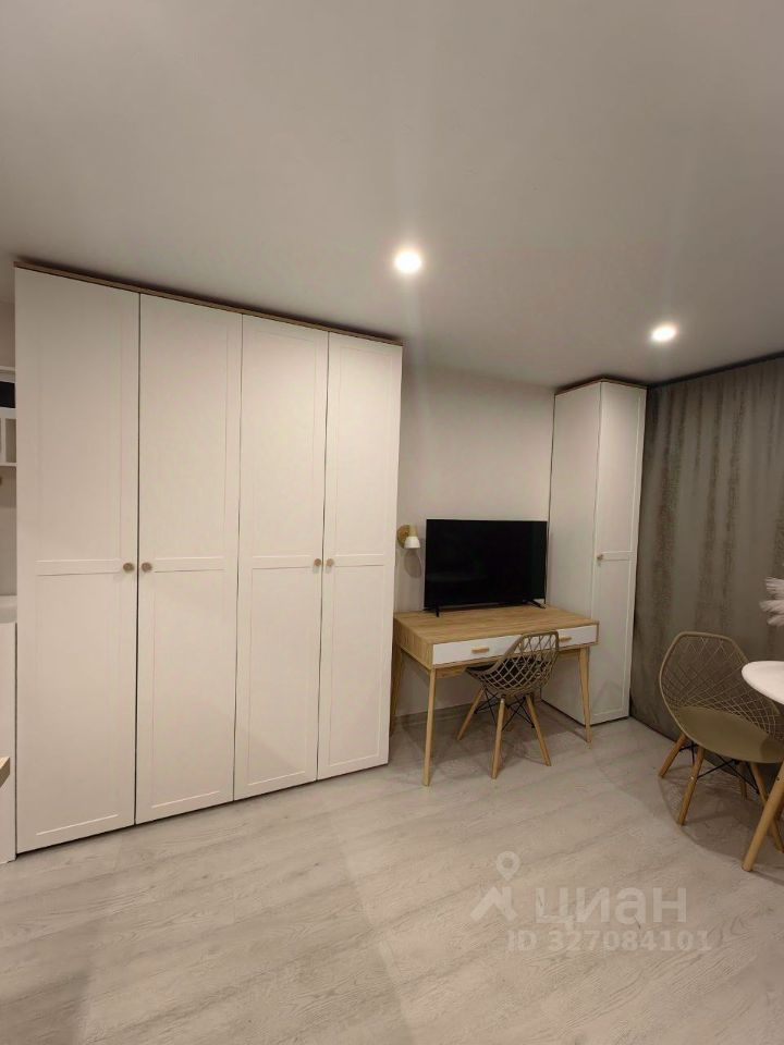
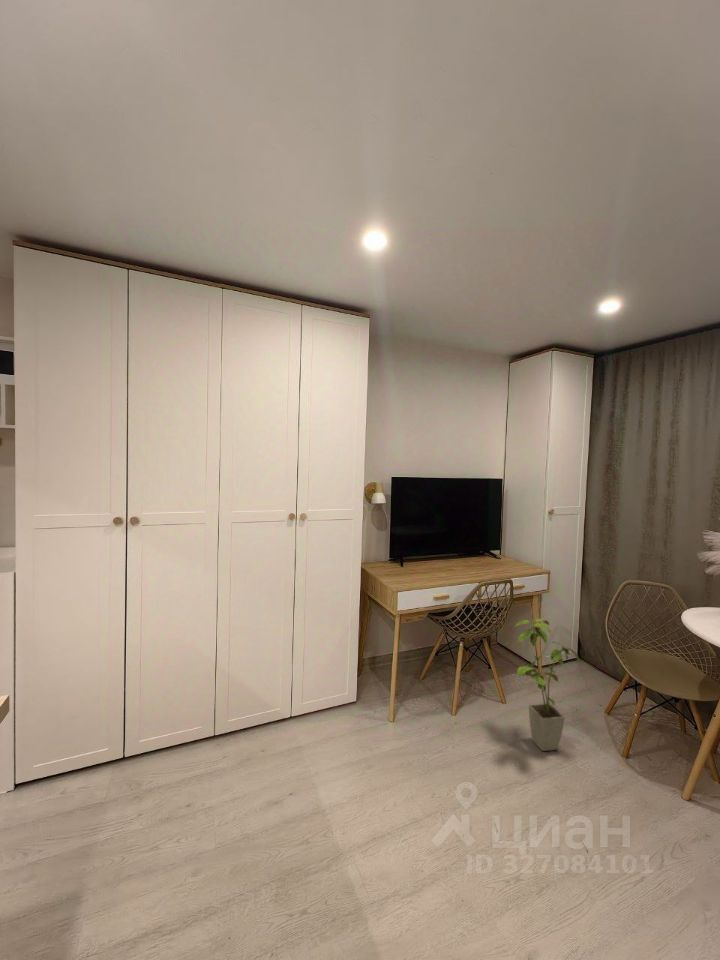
+ house plant [512,618,580,752]
